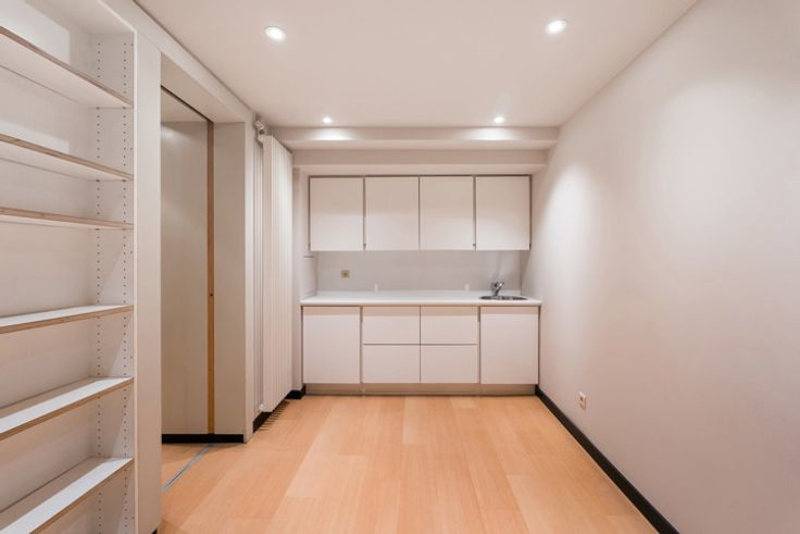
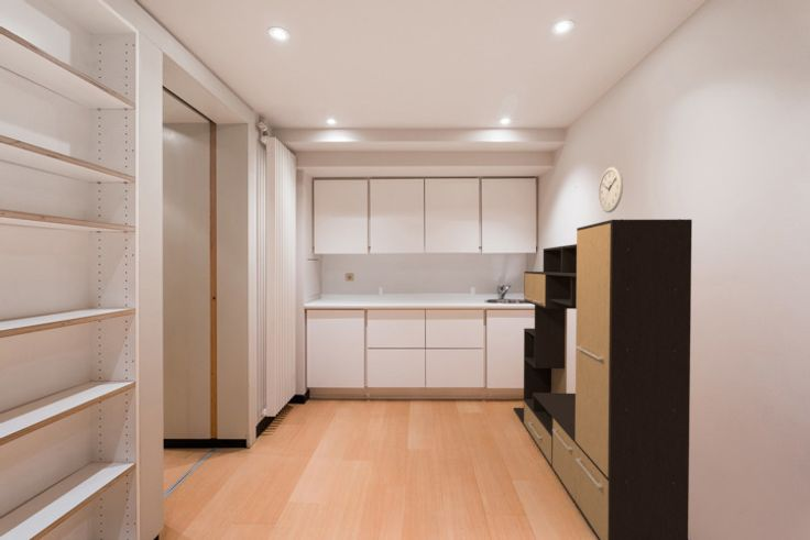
+ wall clock [598,165,624,213]
+ media console [513,218,693,540]
